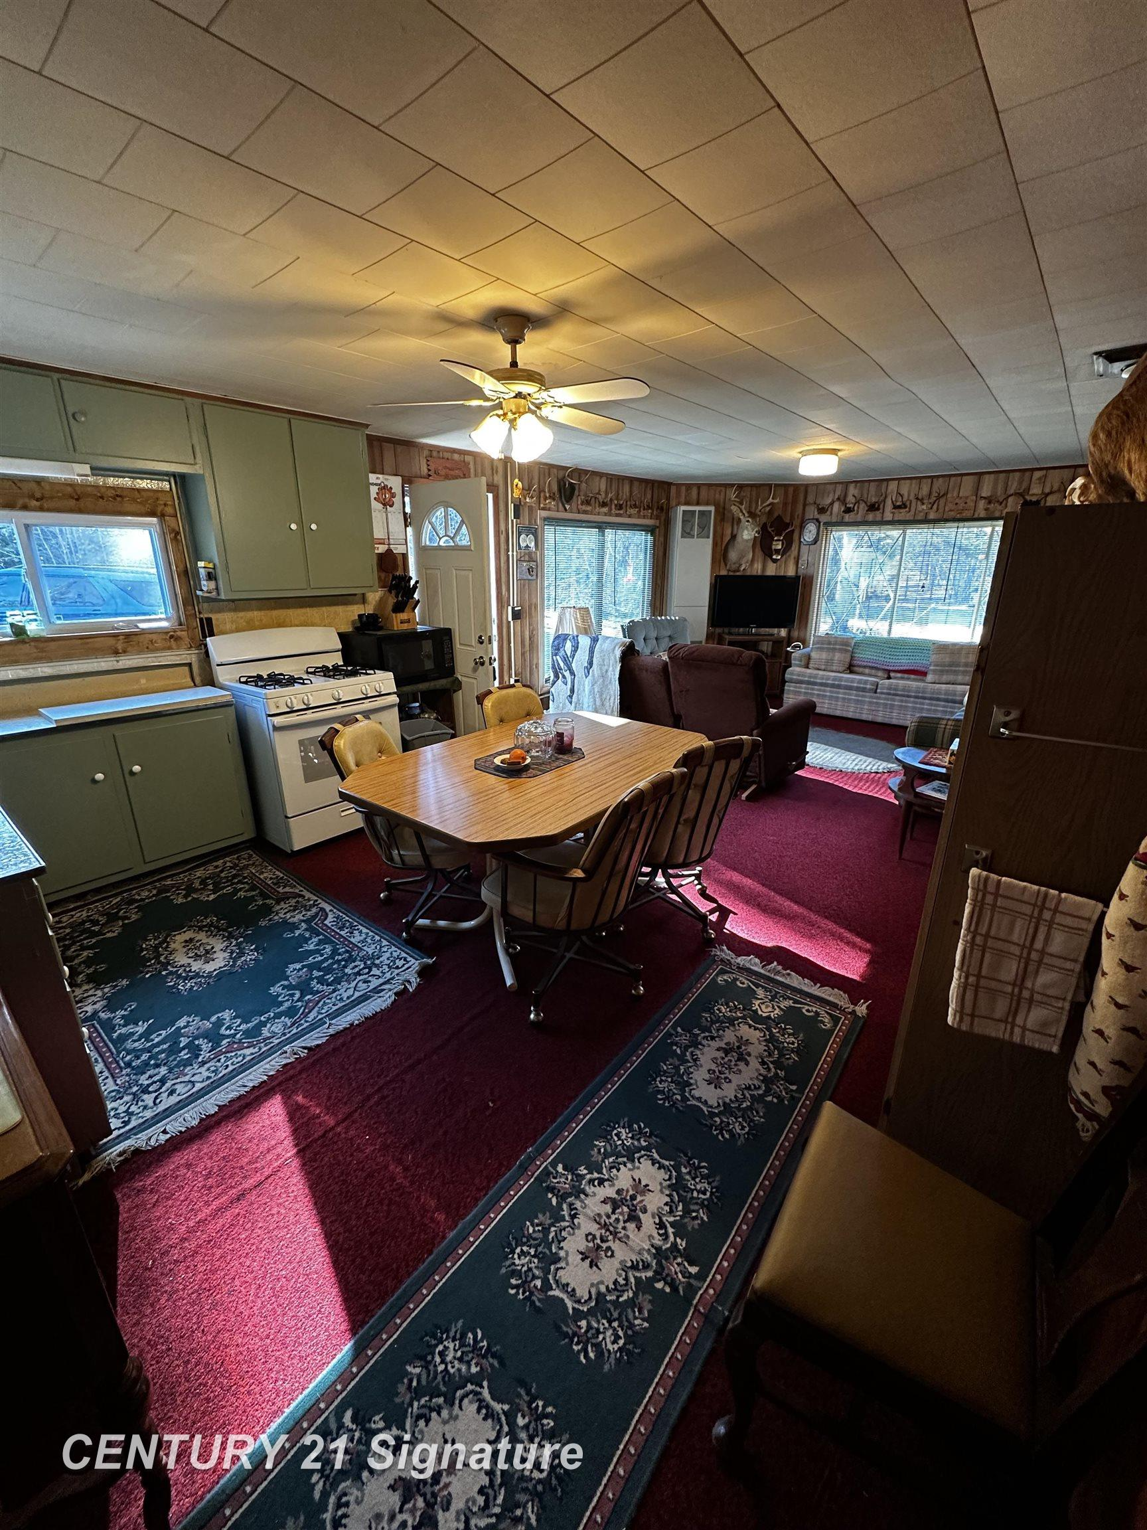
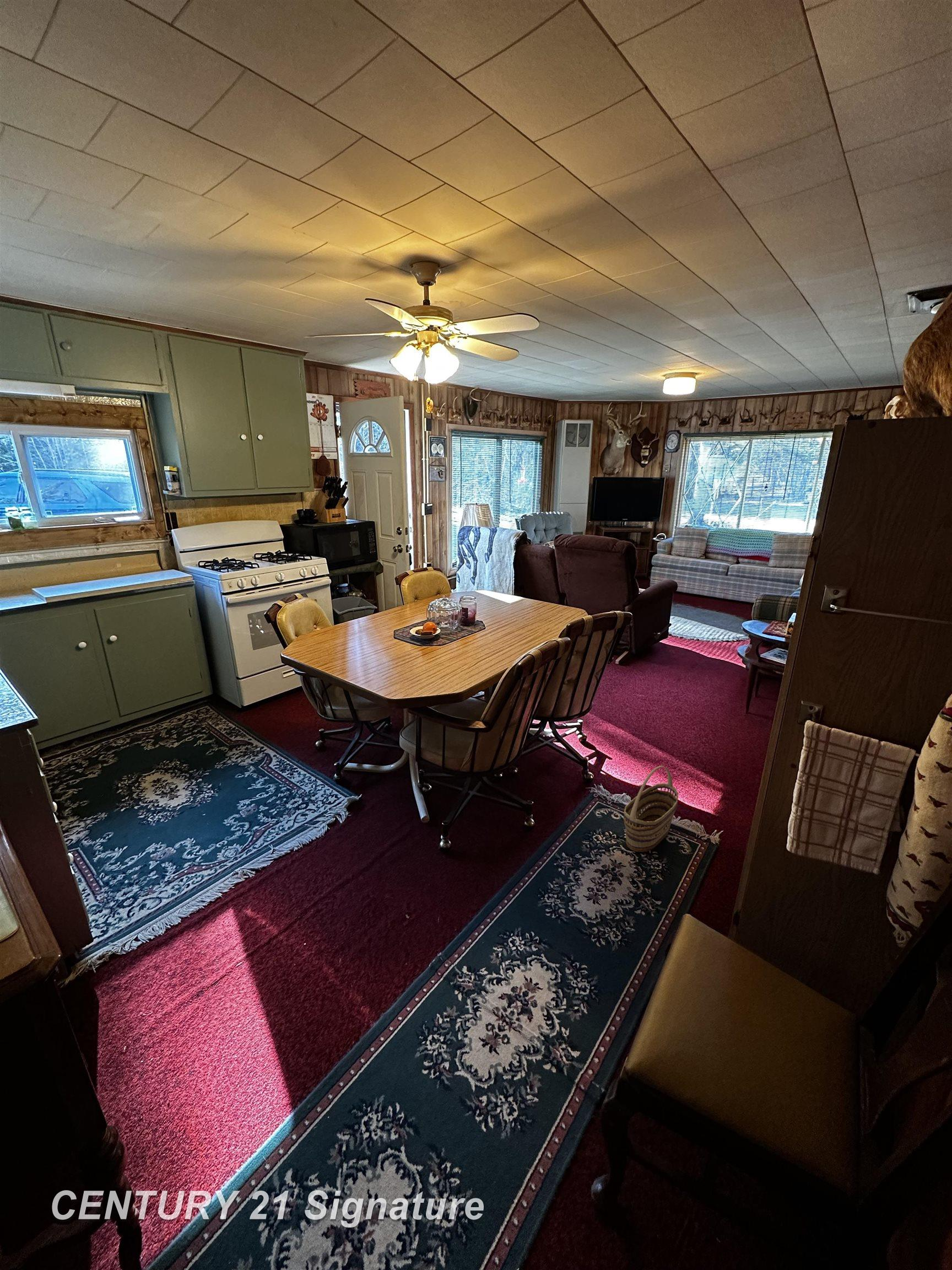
+ basket [623,766,679,853]
